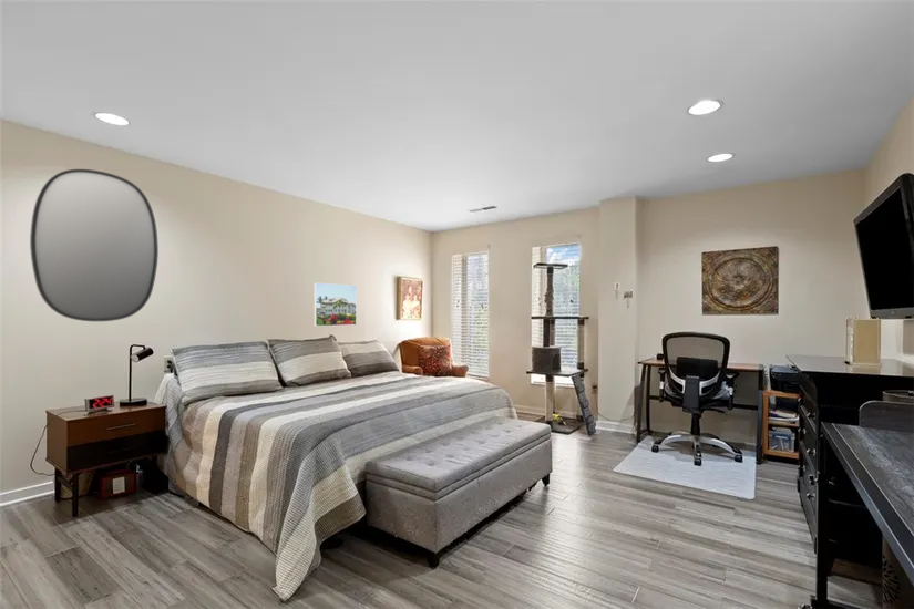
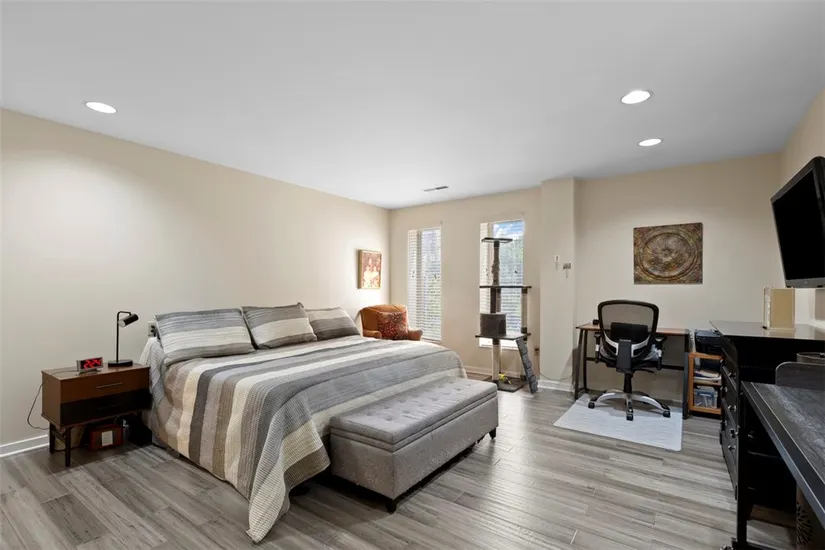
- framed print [312,282,358,328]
- home mirror [29,168,160,322]
